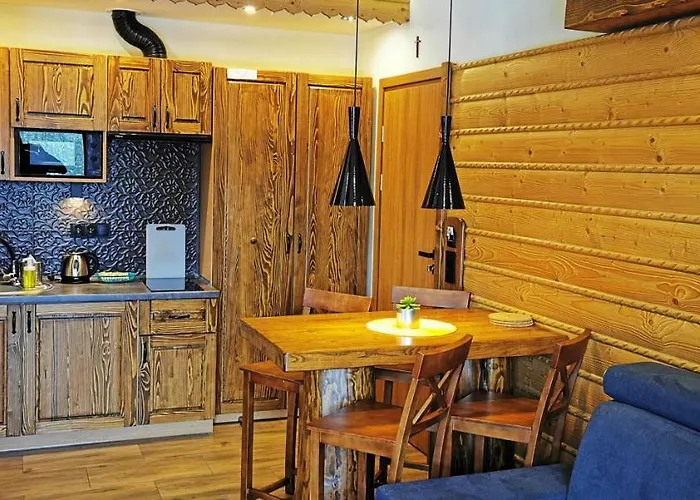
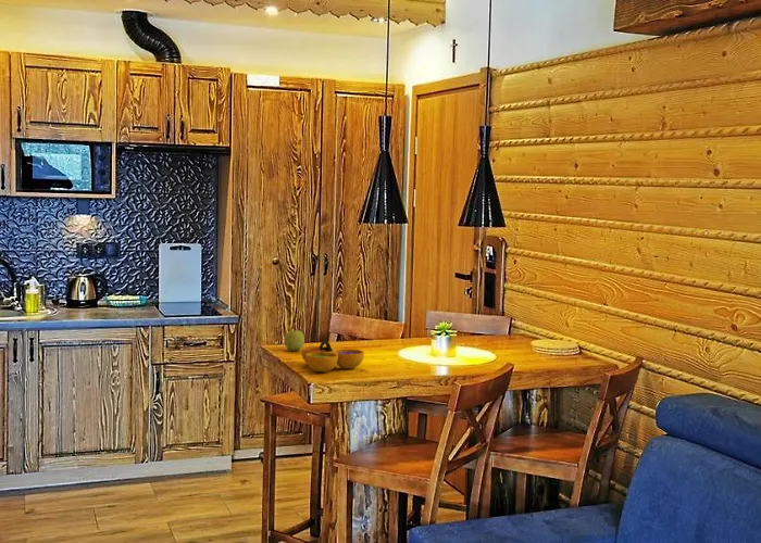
+ apple [284,329,305,352]
+ decorative bowl [300,340,365,372]
